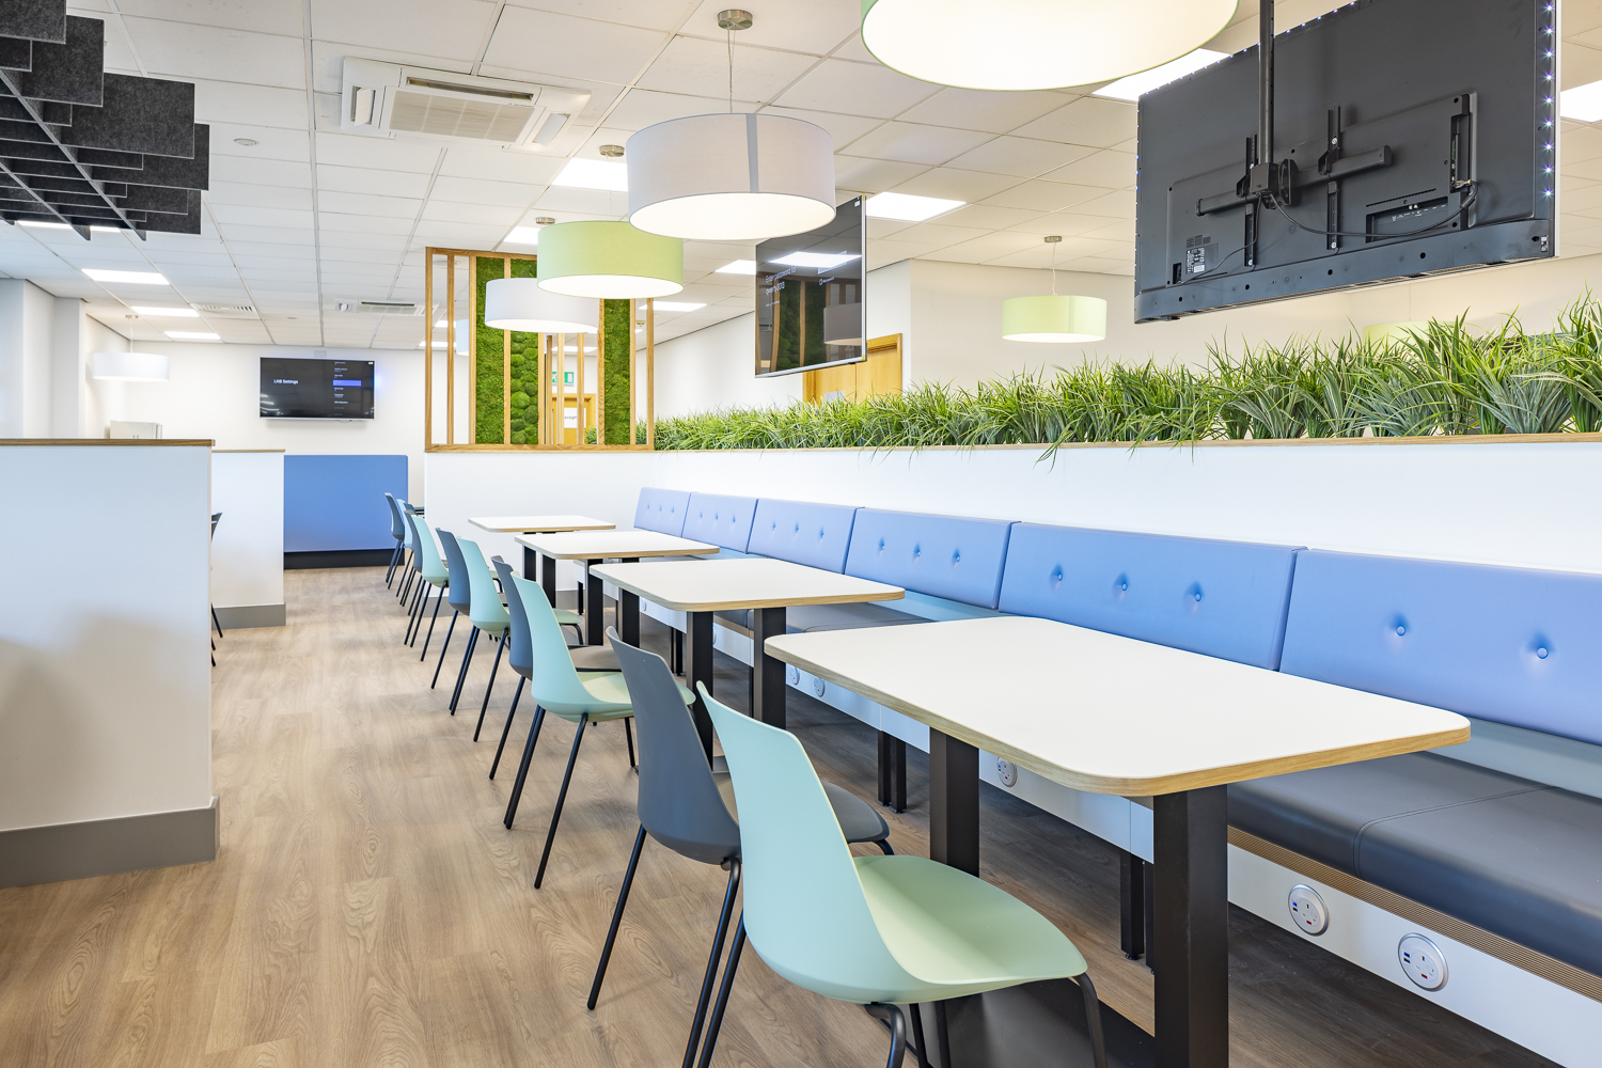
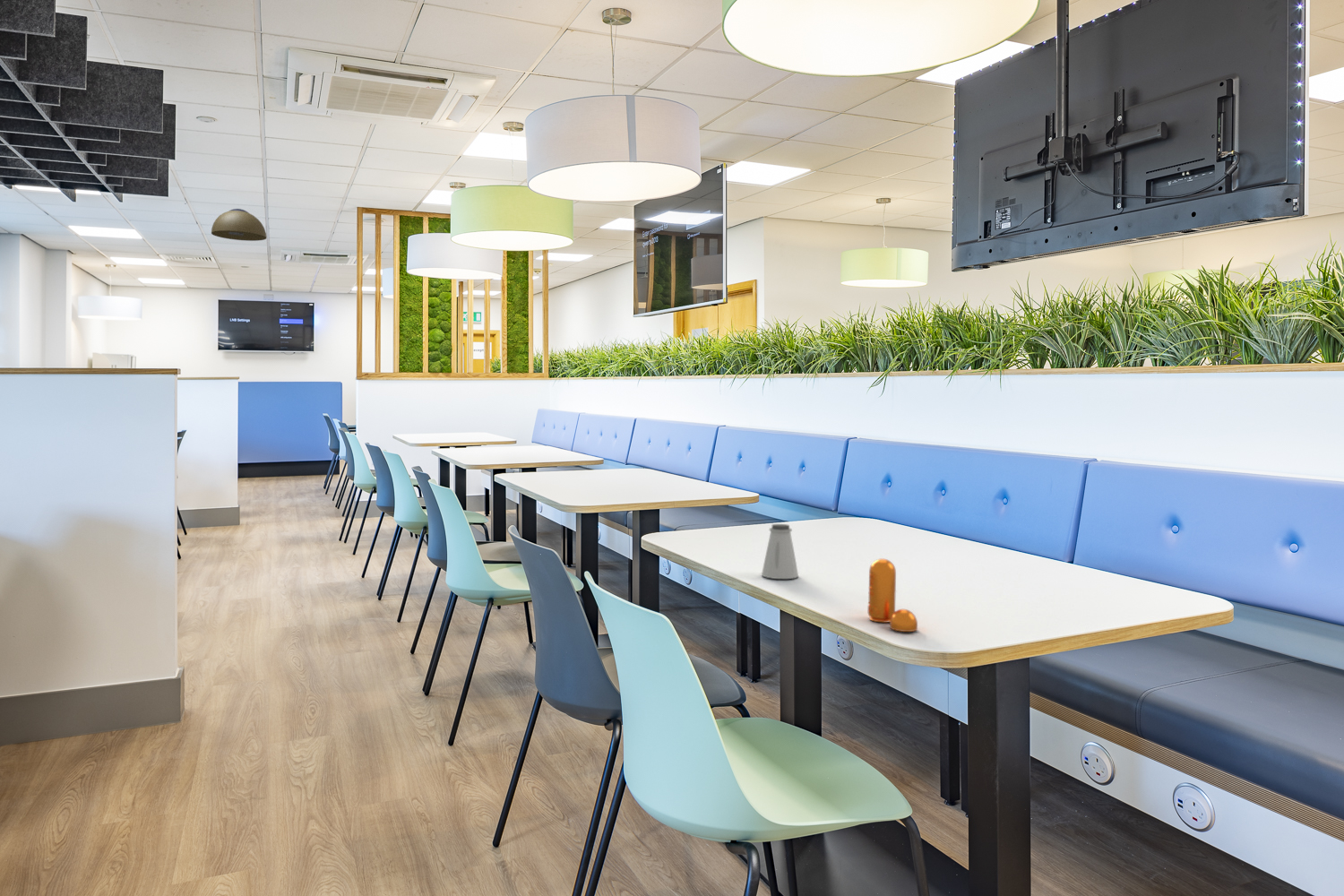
+ lamp shade [211,208,267,242]
+ saltshaker [761,523,799,580]
+ pepper shaker [867,557,918,633]
